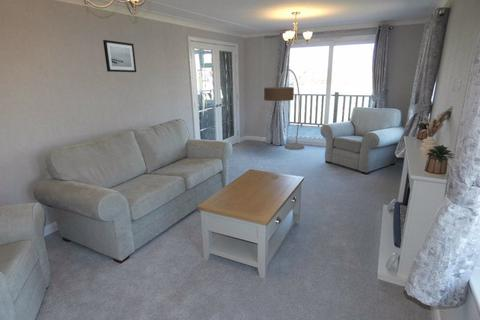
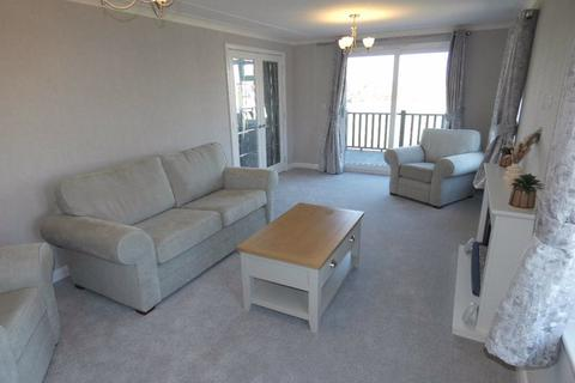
- wall art [102,39,137,73]
- floor lamp [263,68,305,151]
